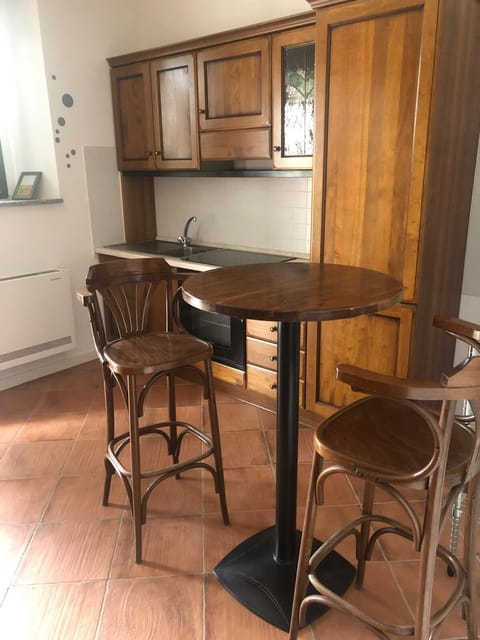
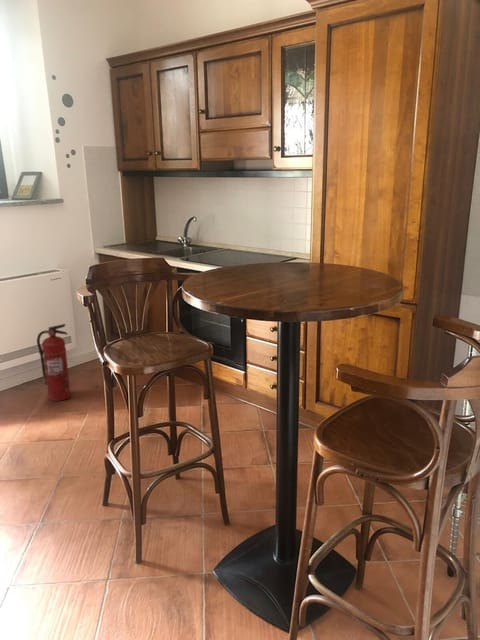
+ fire extinguisher [36,323,72,402]
